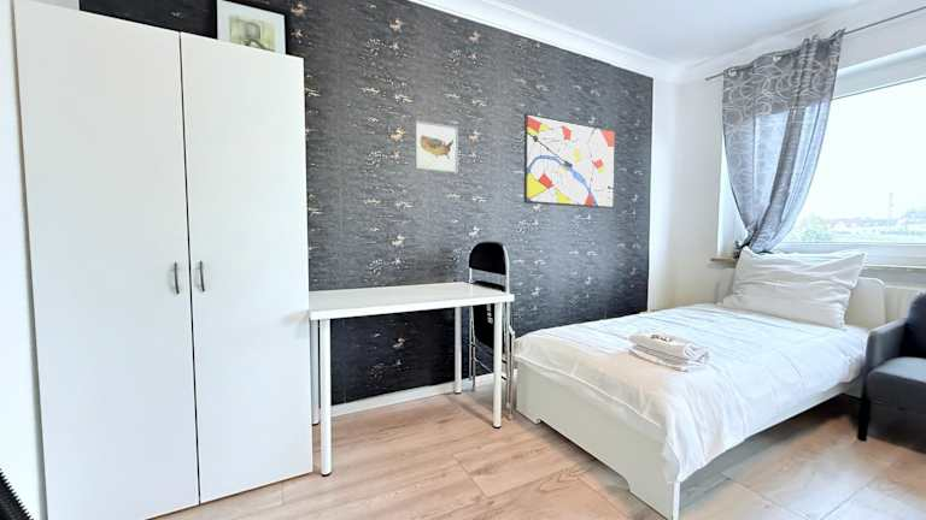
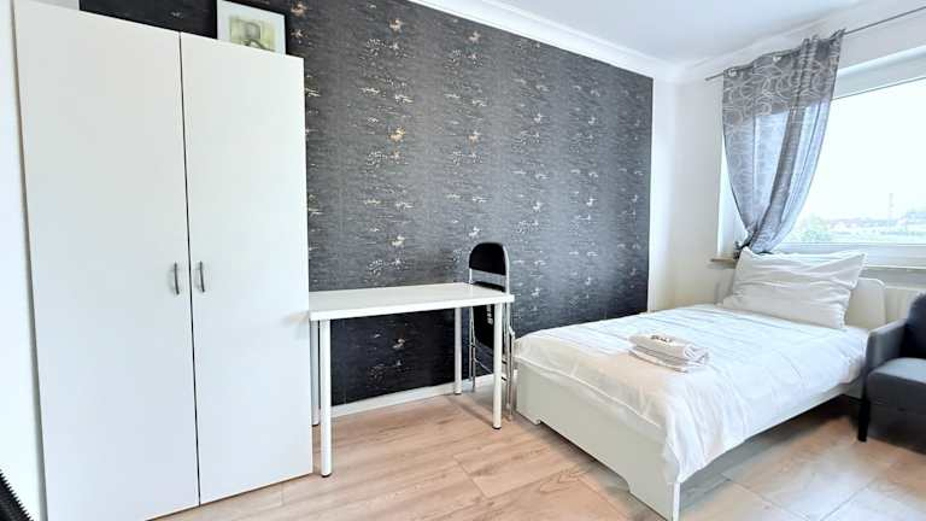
- wall art [523,112,616,209]
- wall art [414,119,459,175]
